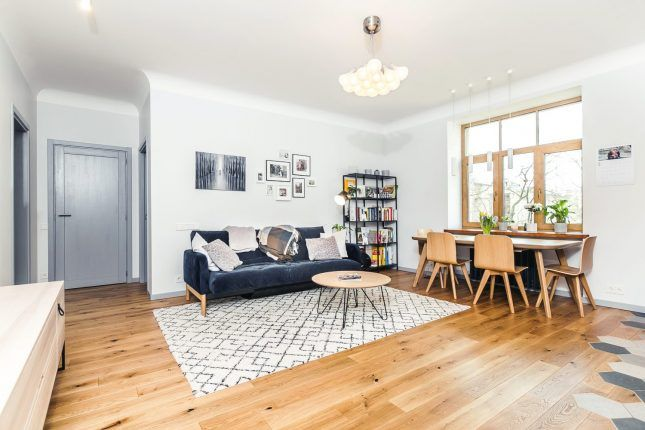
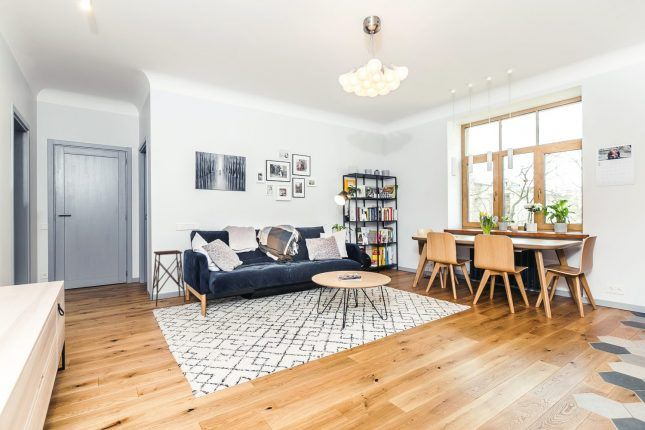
+ side table [150,249,187,308]
